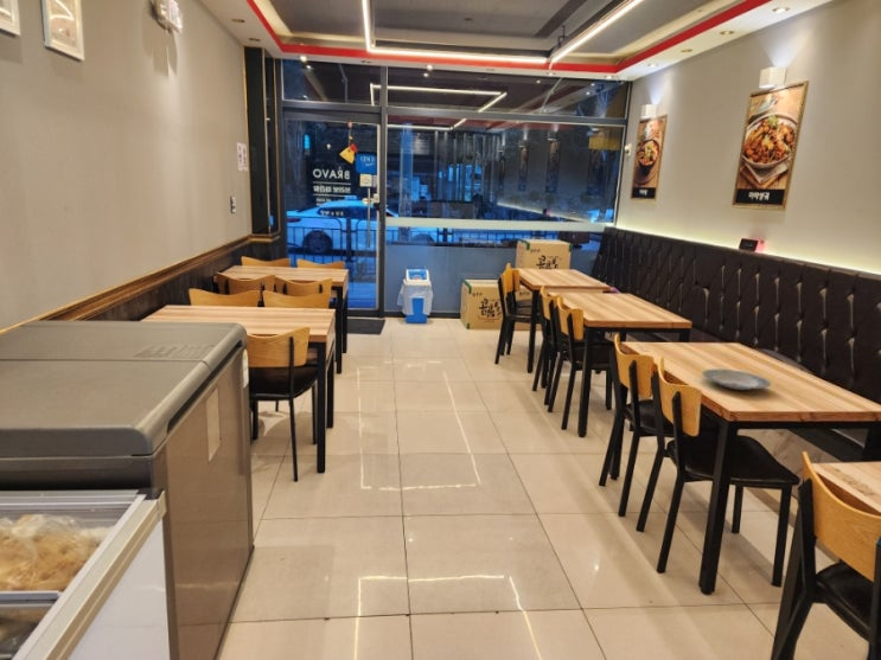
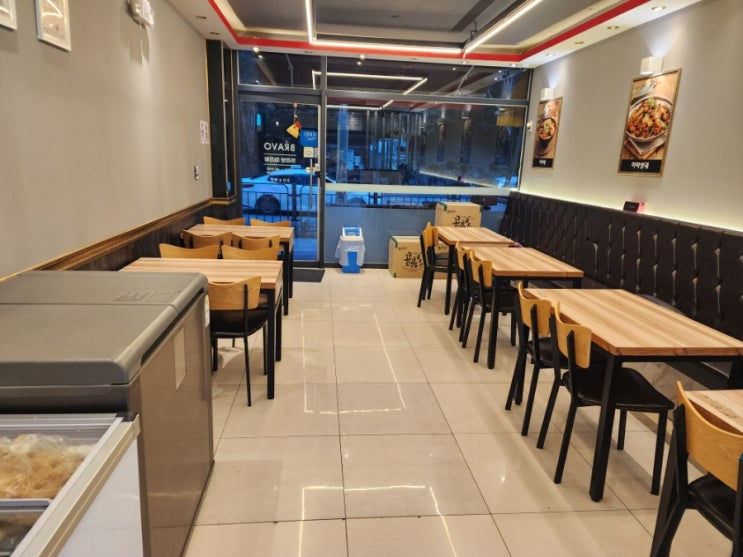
- plate [701,369,772,391]
